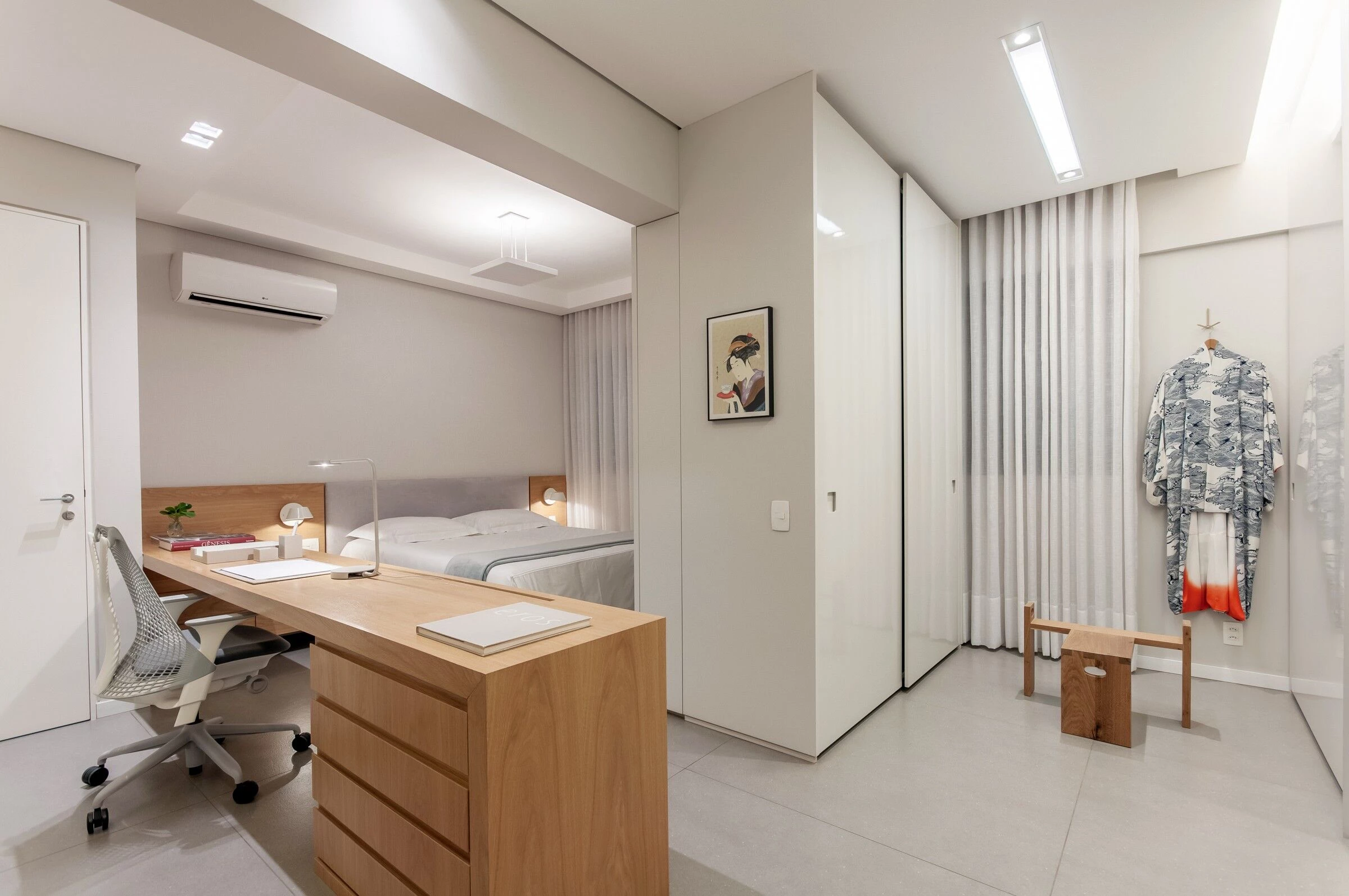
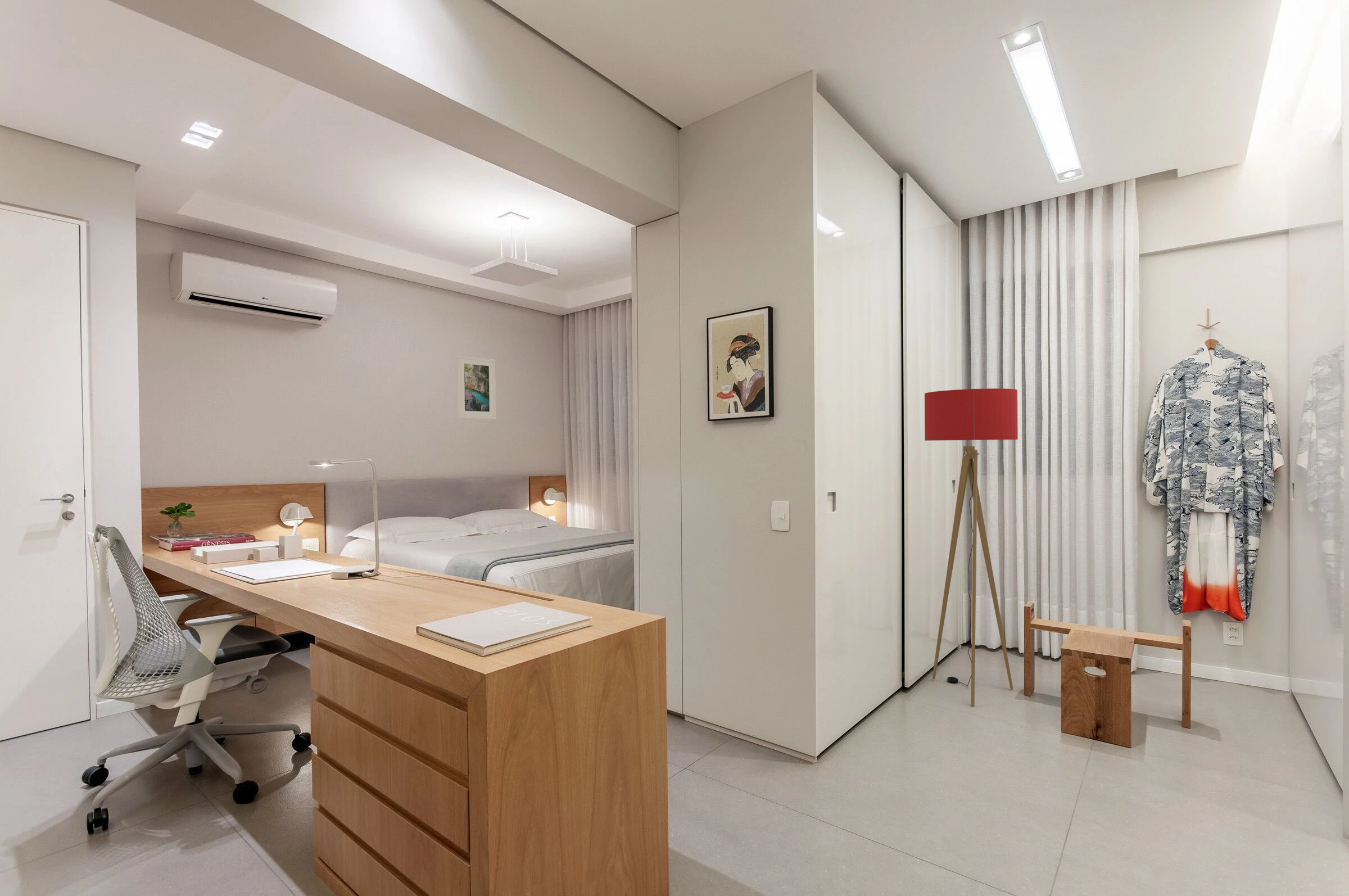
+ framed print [456,355,497,420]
+ floor lamp [924,388,1018,707]
